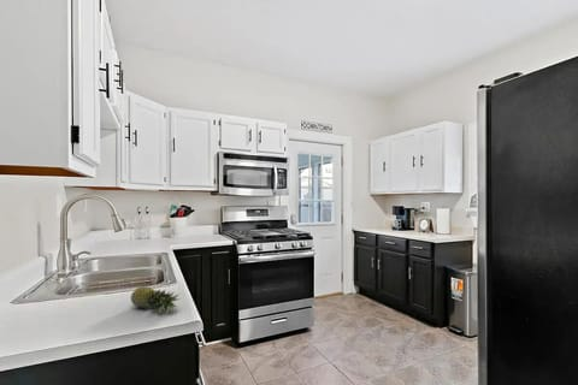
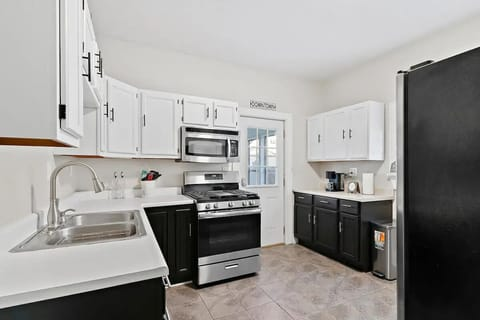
- fruit [130,285,181,316]
